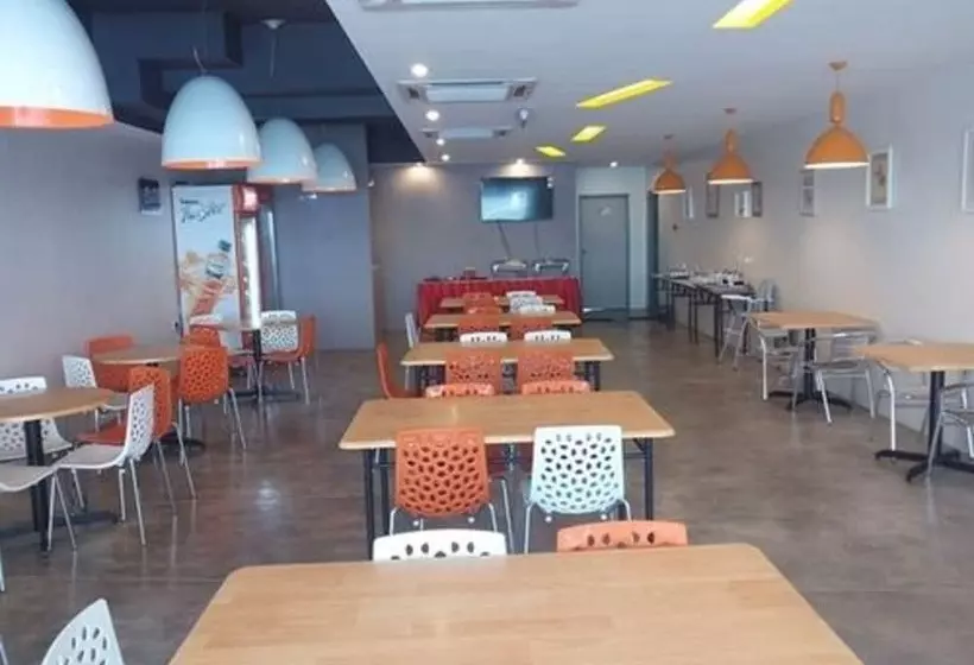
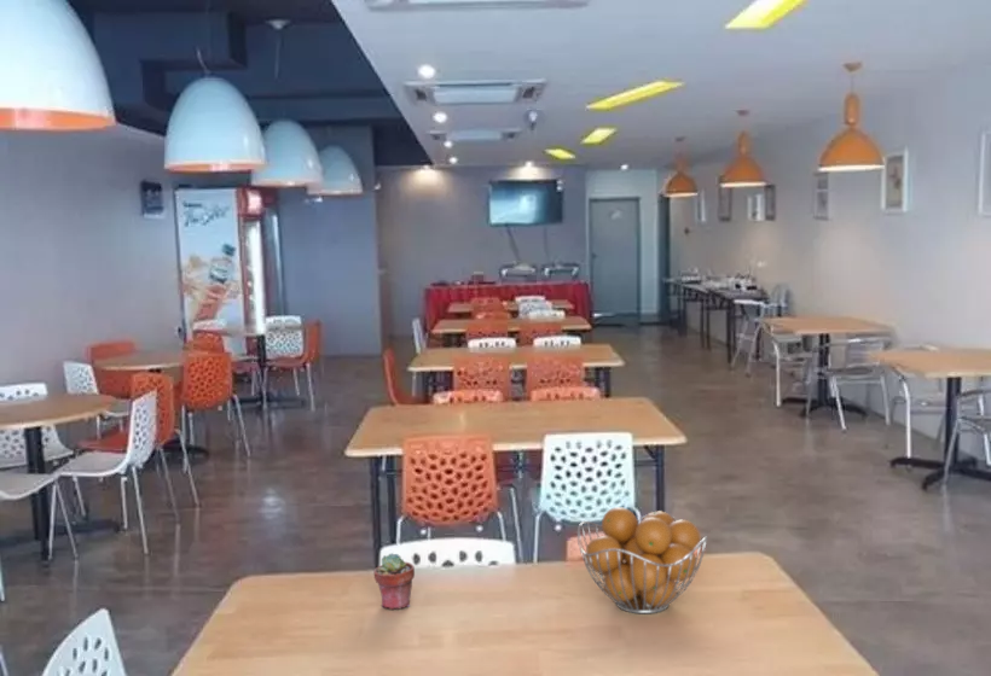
+ potted succulent [372,552,416,611]
+ fruit basket [576,506,708,614]
